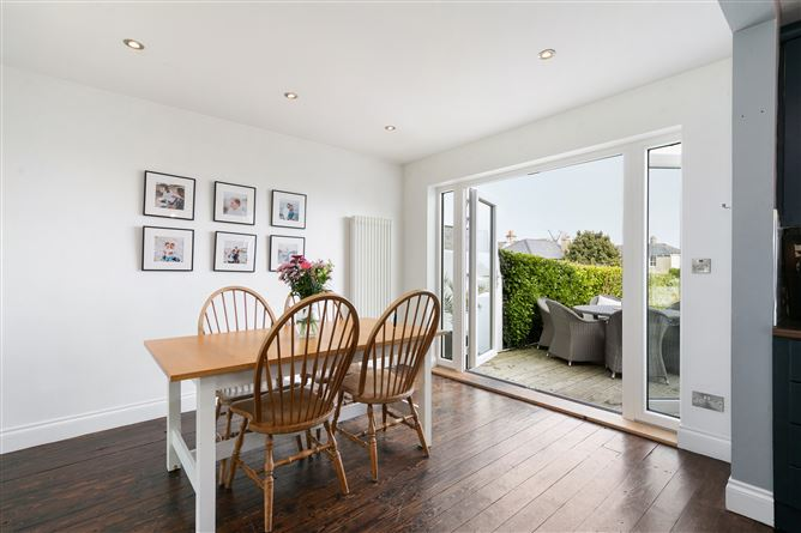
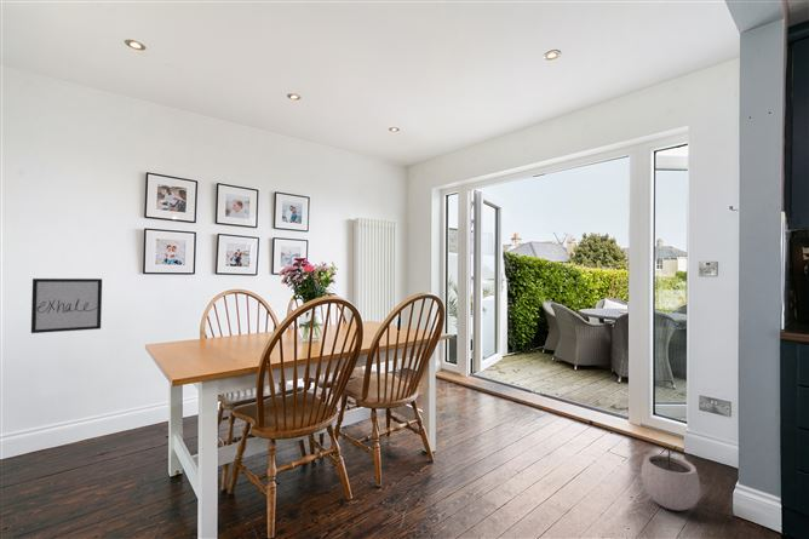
+ wall art [30,277,103,334]
+ plant pot [639,443,701,511]
